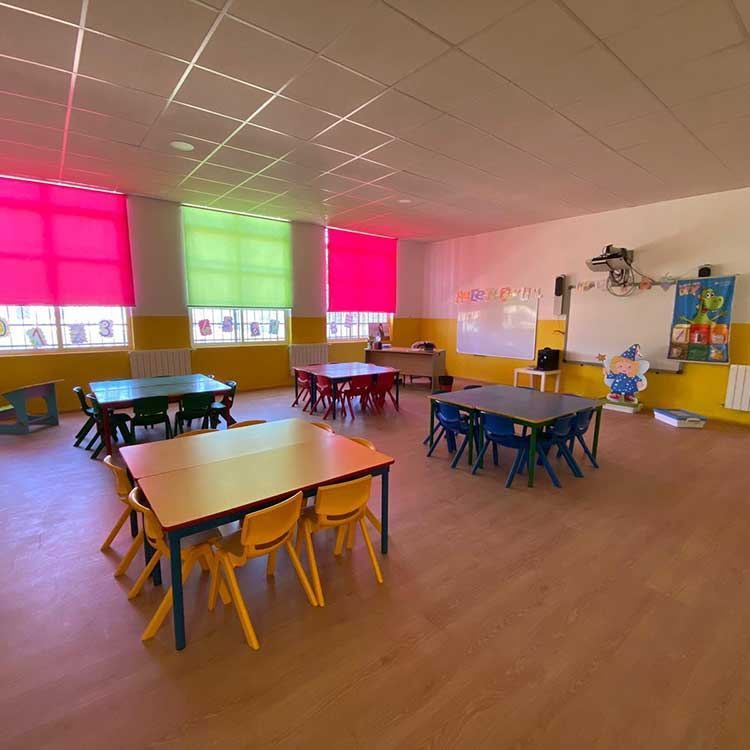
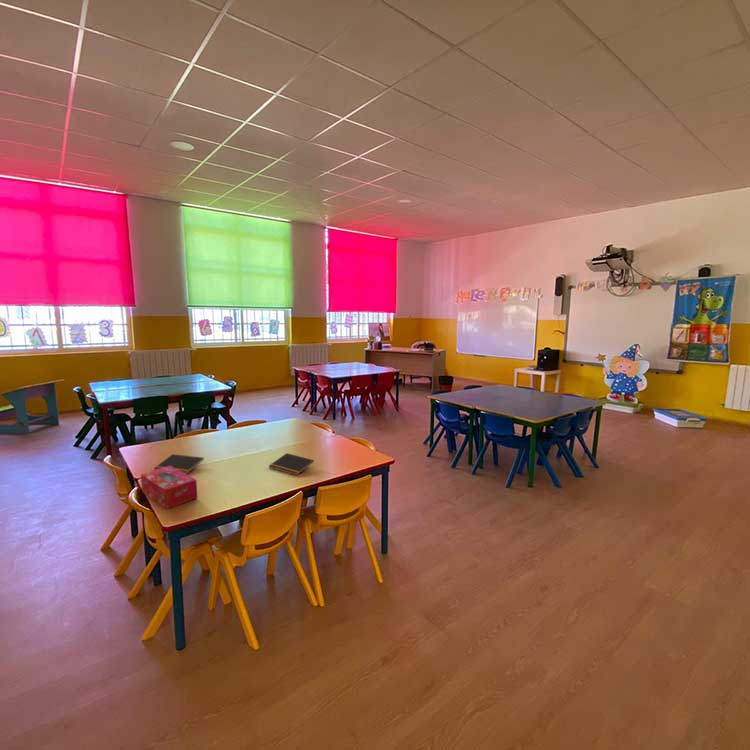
+ tissue box [140,466,198,510]
+ notepad [268,452,315,477]
+ notepad [153,453,205,475]
